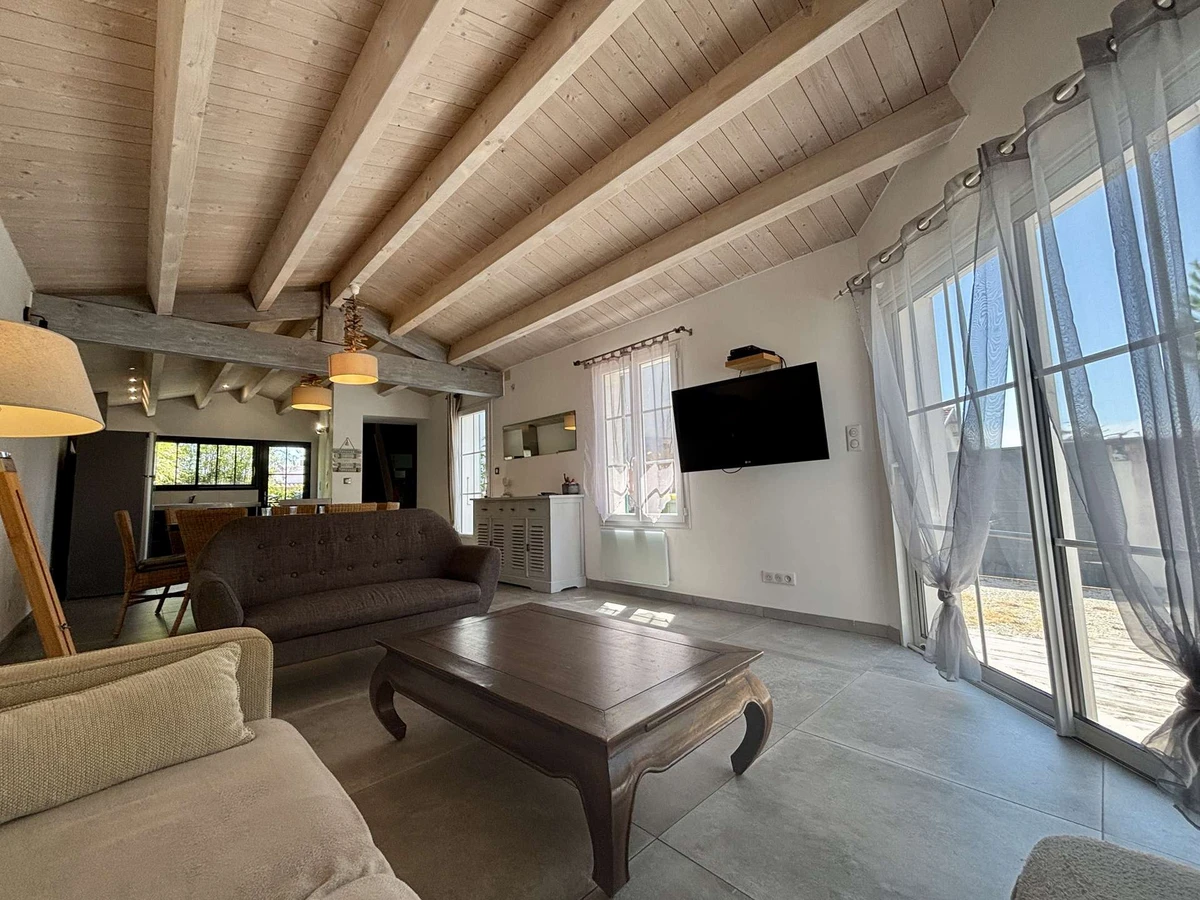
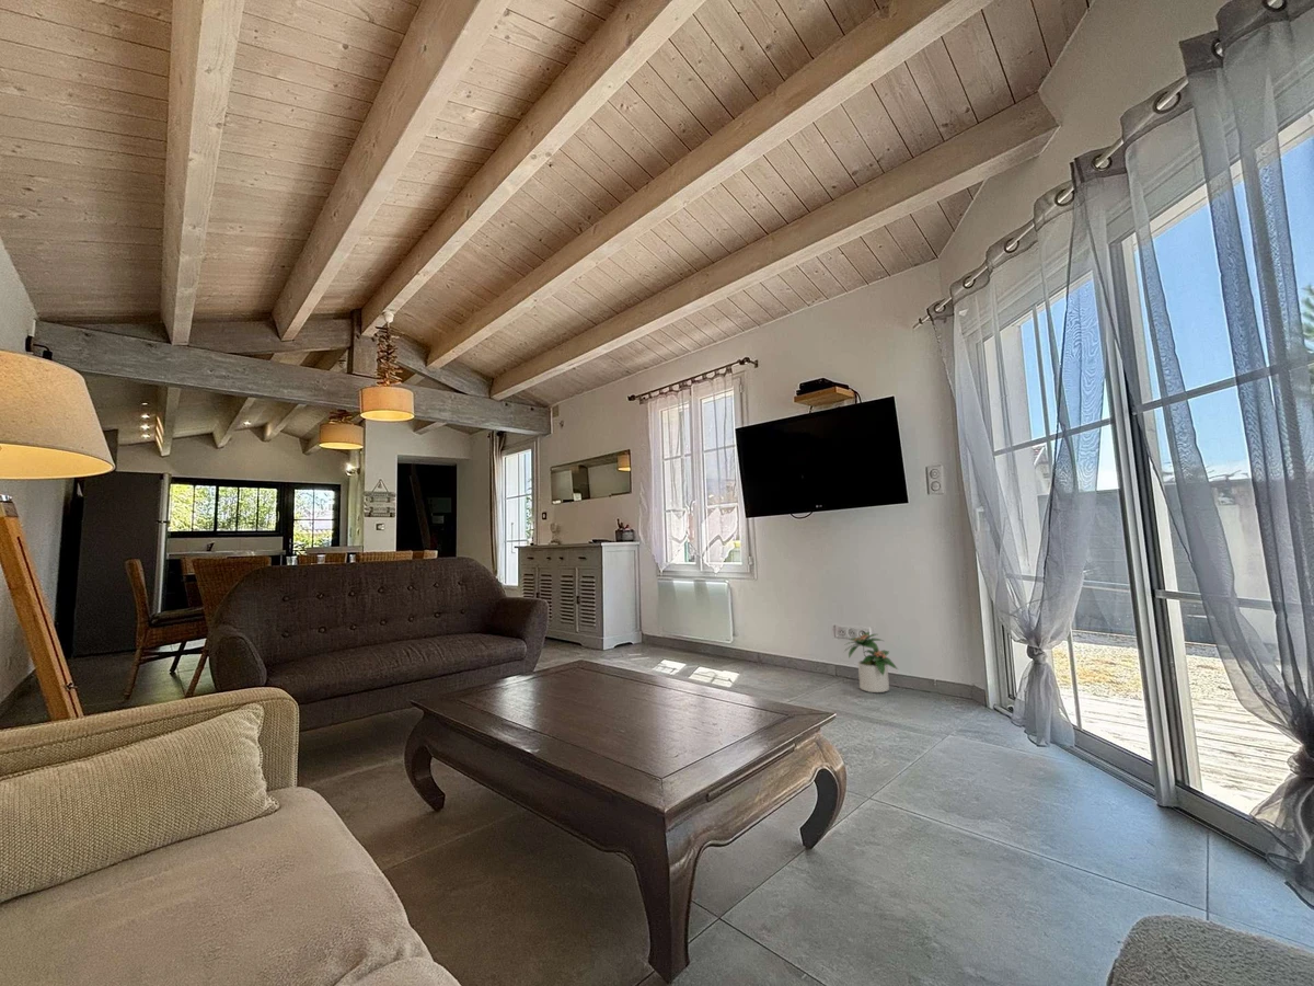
+ potted plant [843,631,899,693]
